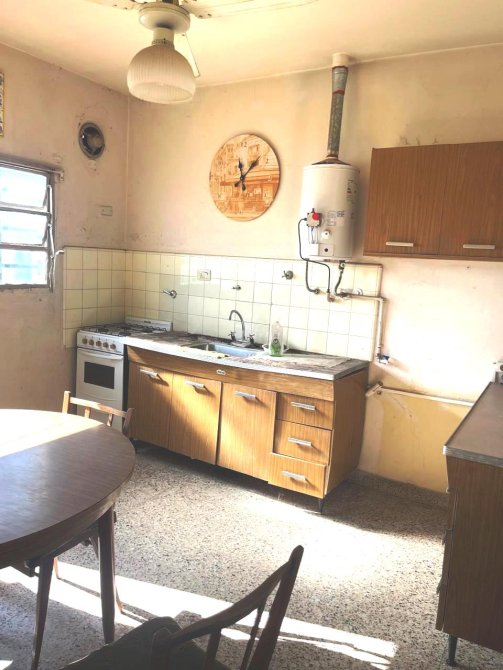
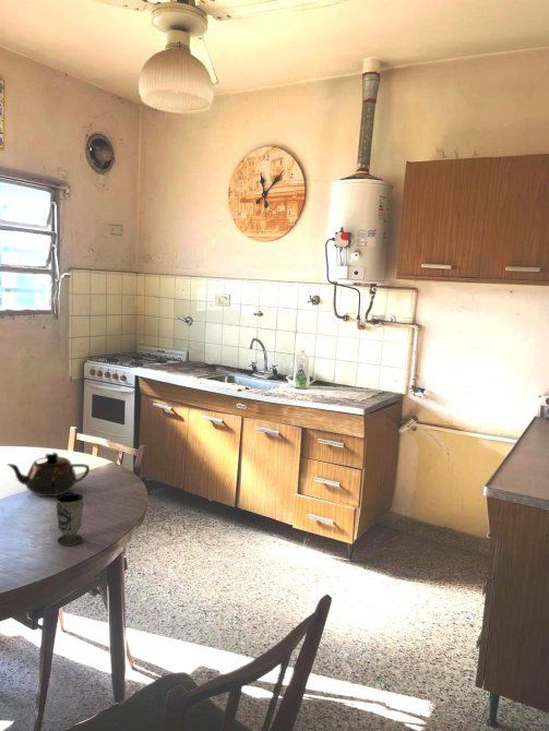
+ teapot [5,452,91,498]
+ cup [56,492,84,547]
